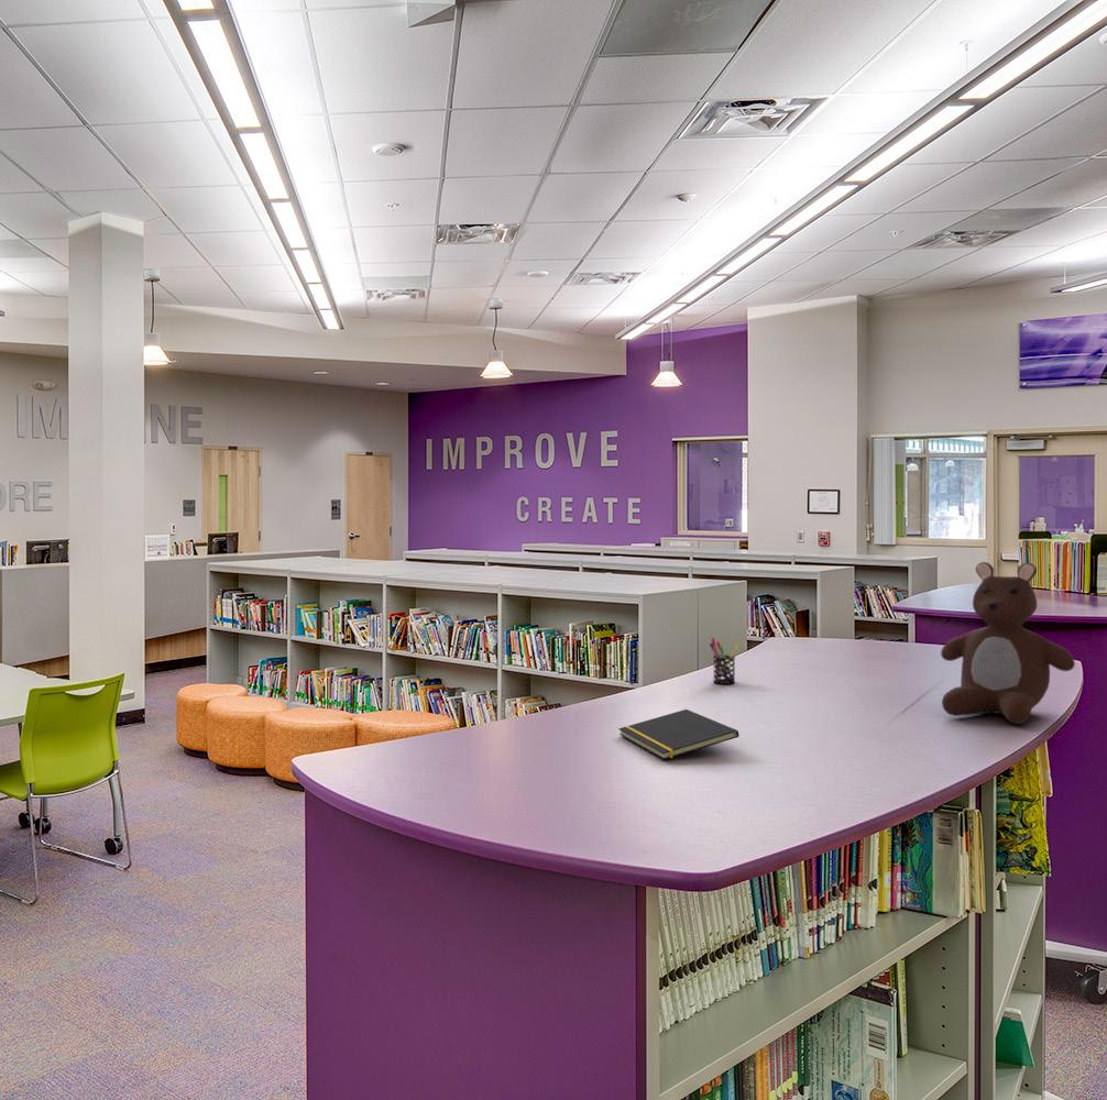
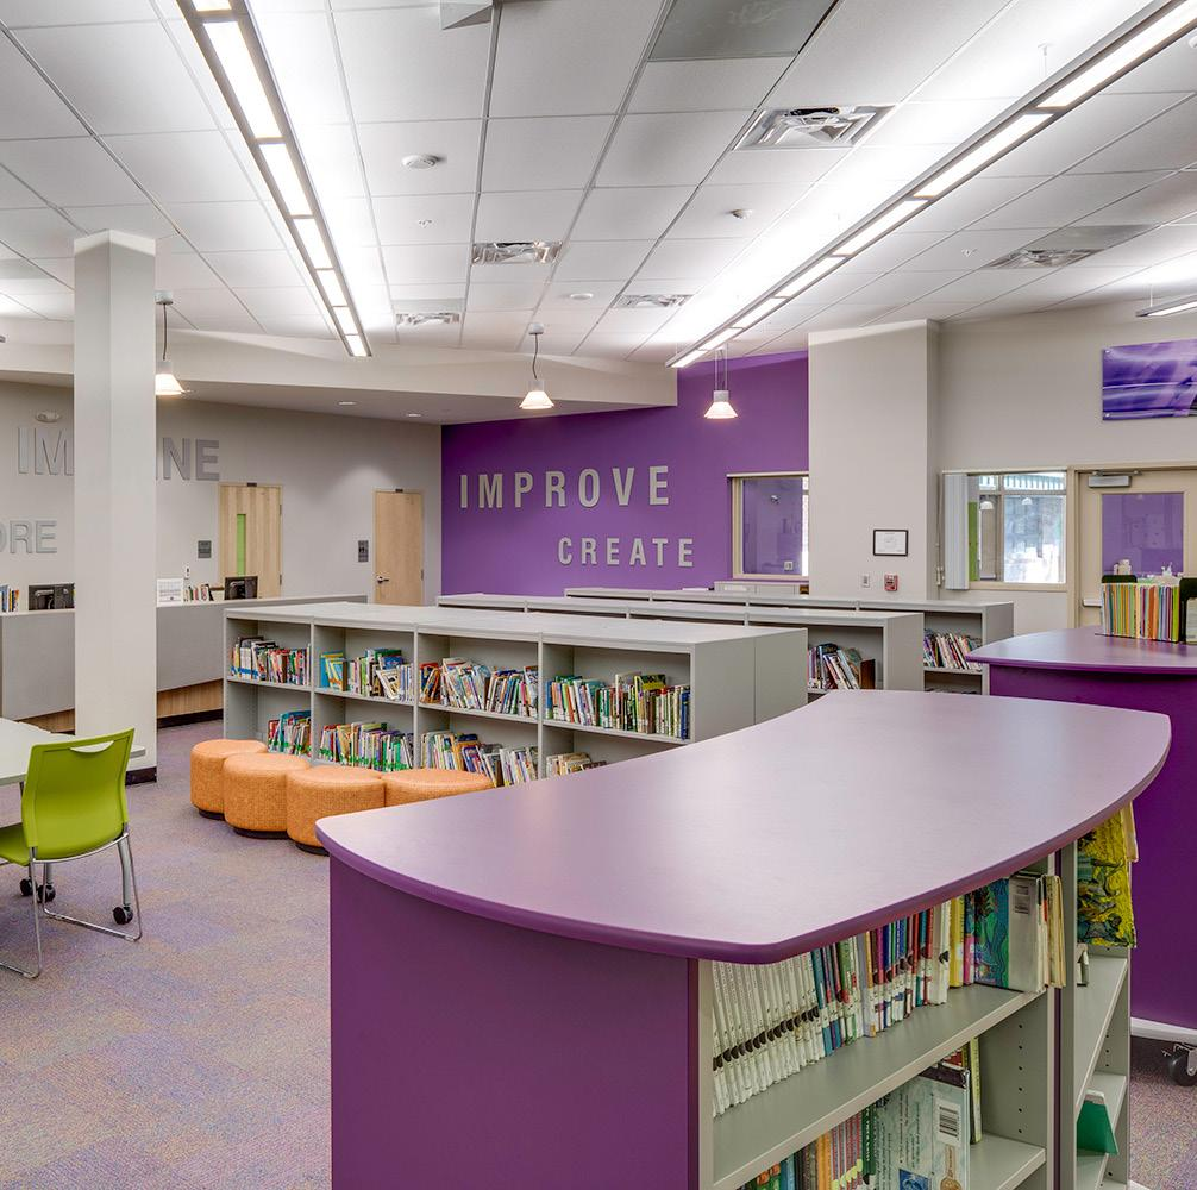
- pen holder [709,637,741,685]
- notepad [618,708,739,760]
- teddy bear [940,561,1076,725]
